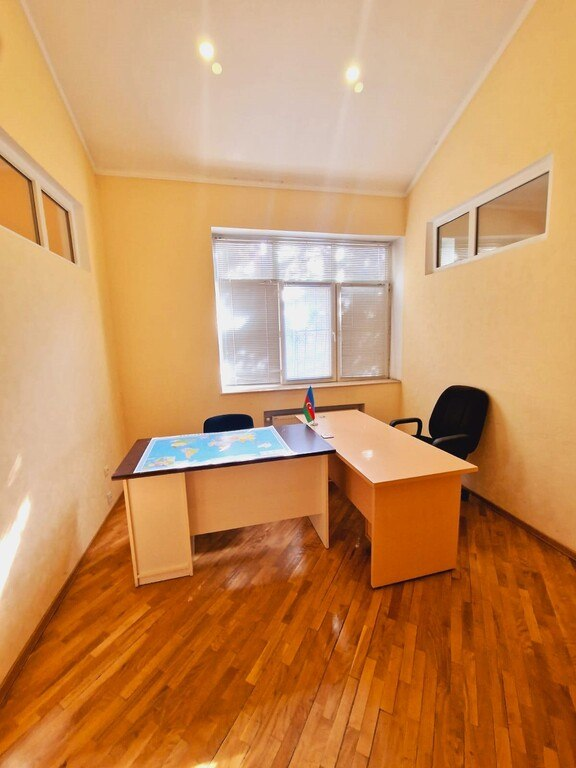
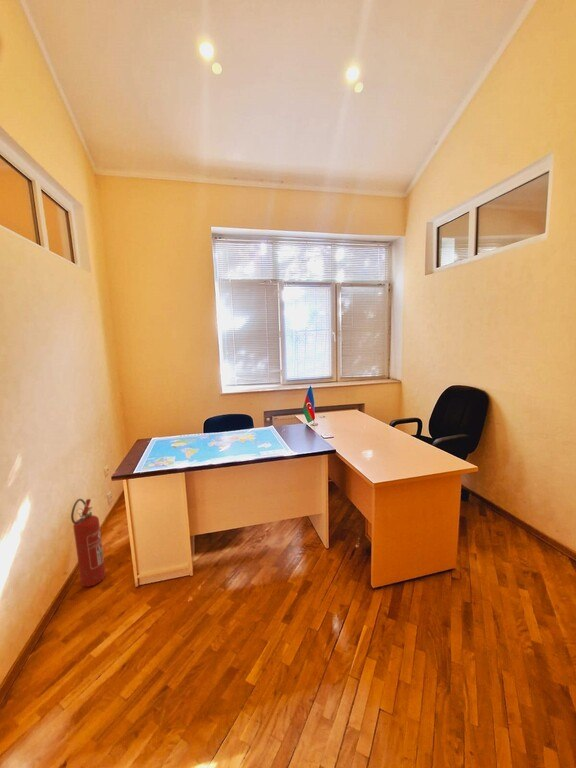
+ fire extinguisher [70,498,107,588]
